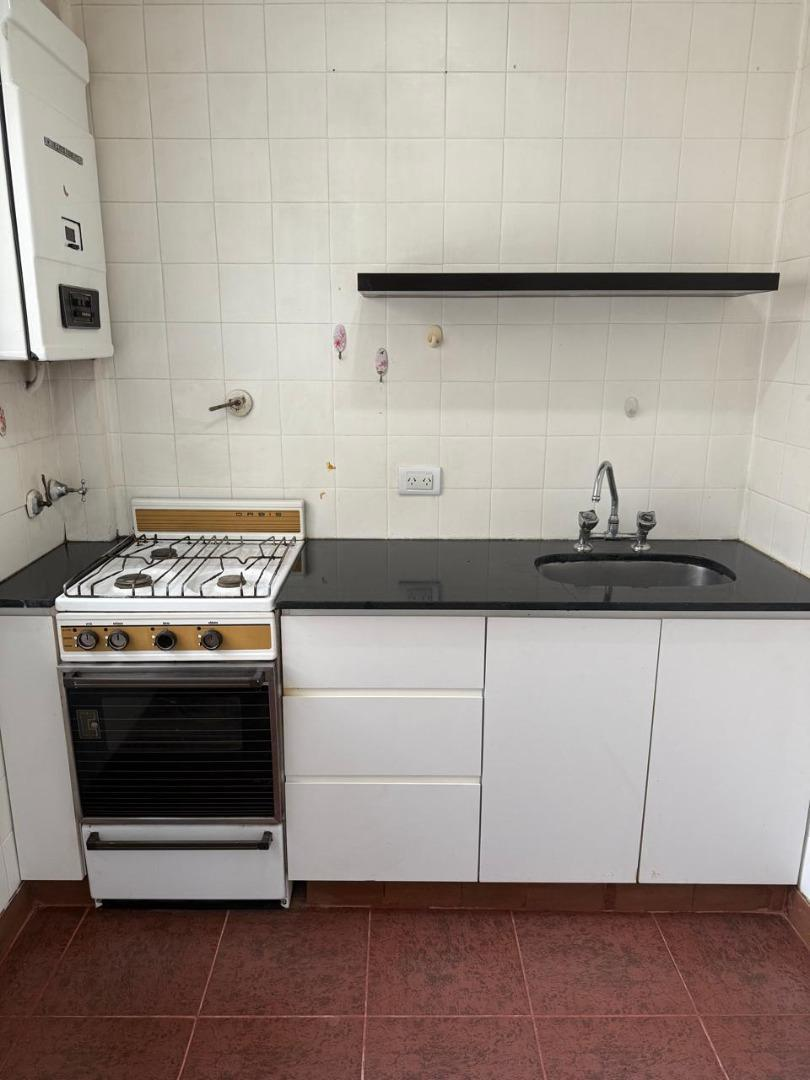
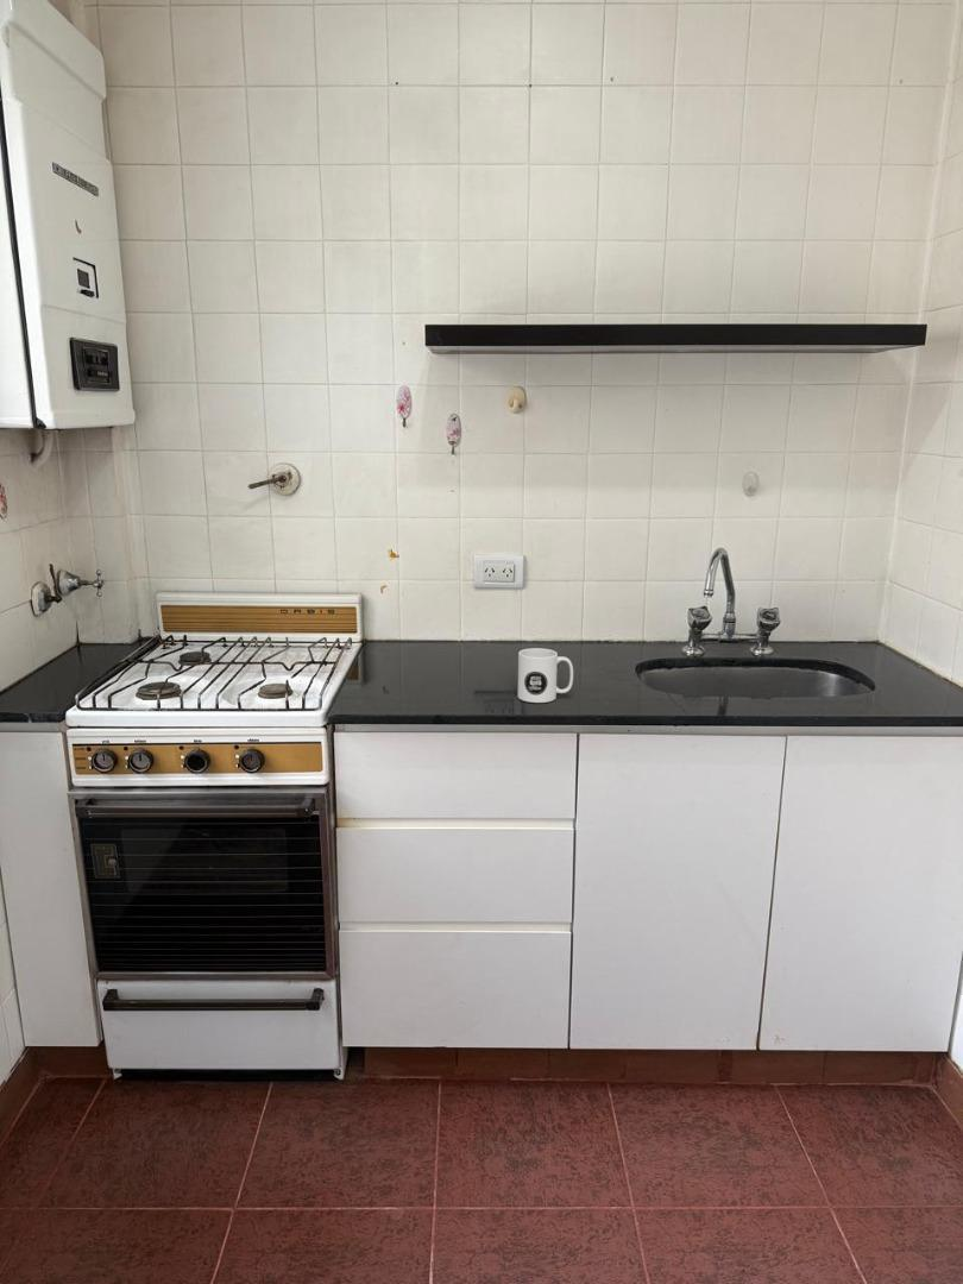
+ mug [517,647,574,704]
